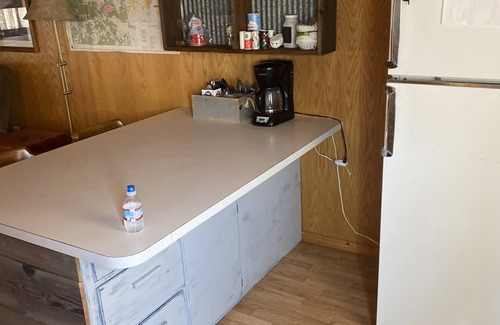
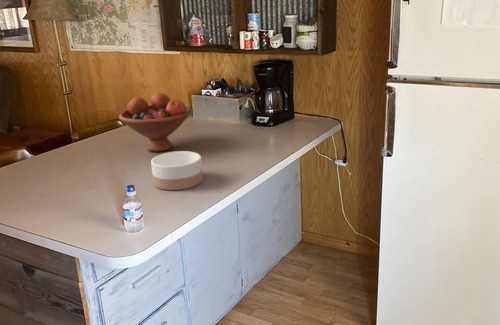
+ fruit bowl [118,92,192,153]
+ bowl [150,150,204,191]
